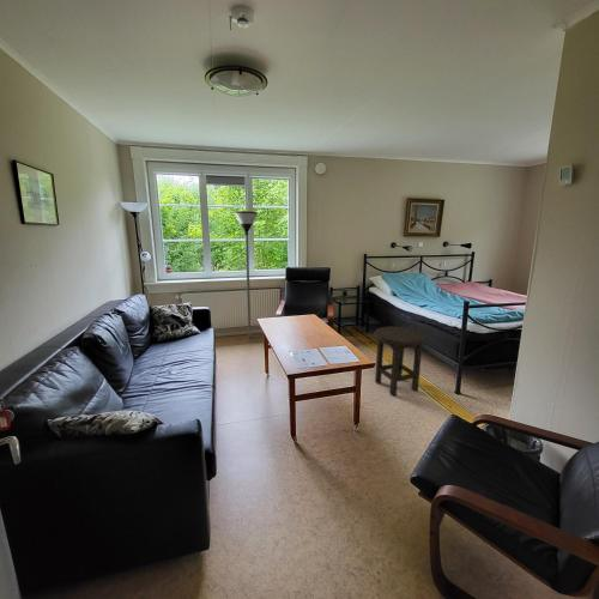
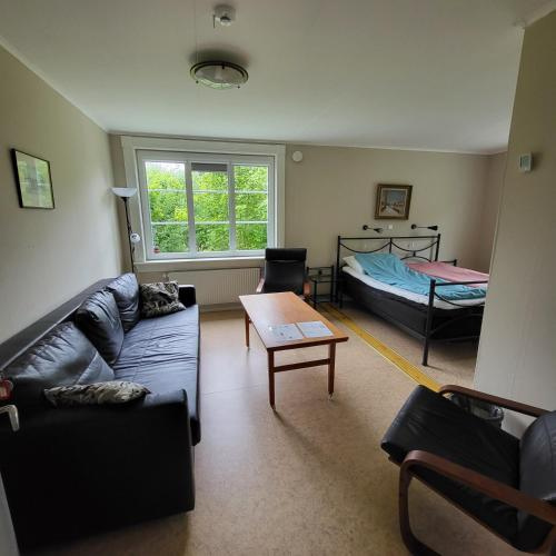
- stool [374,326,428,397]
- floor lamp [234,210,259,339]
